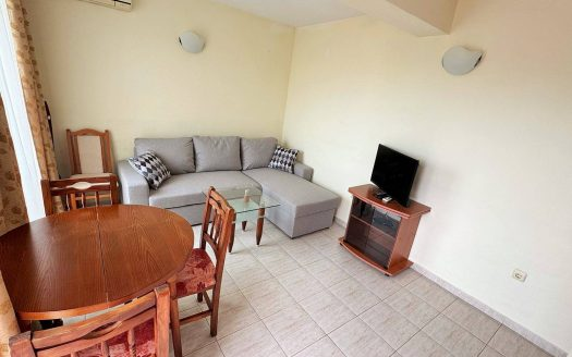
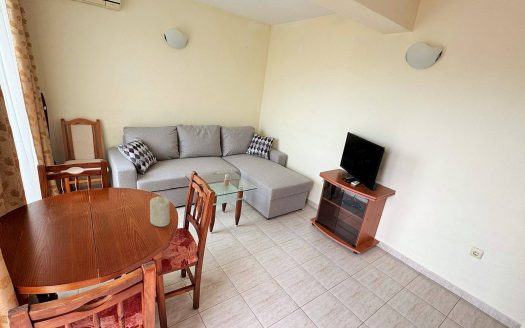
+ candle [149,195,171,228]
